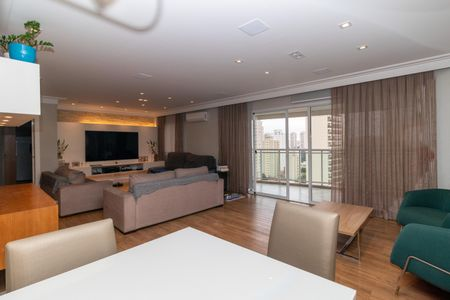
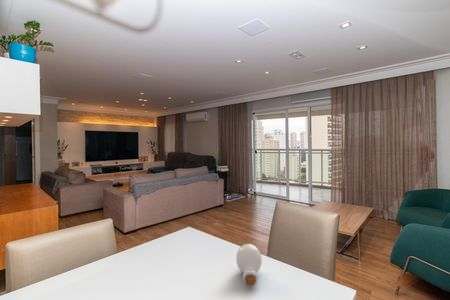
+ bottle [235,243,263,286]
